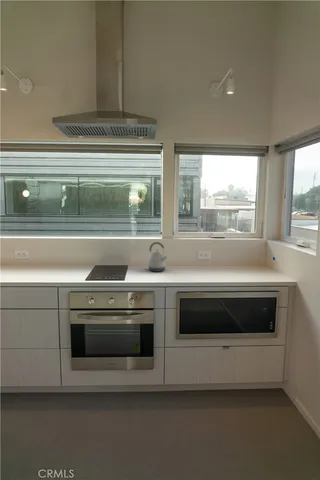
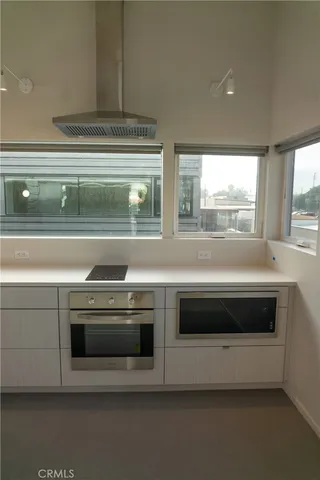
- kettle [147,241,168,273]
